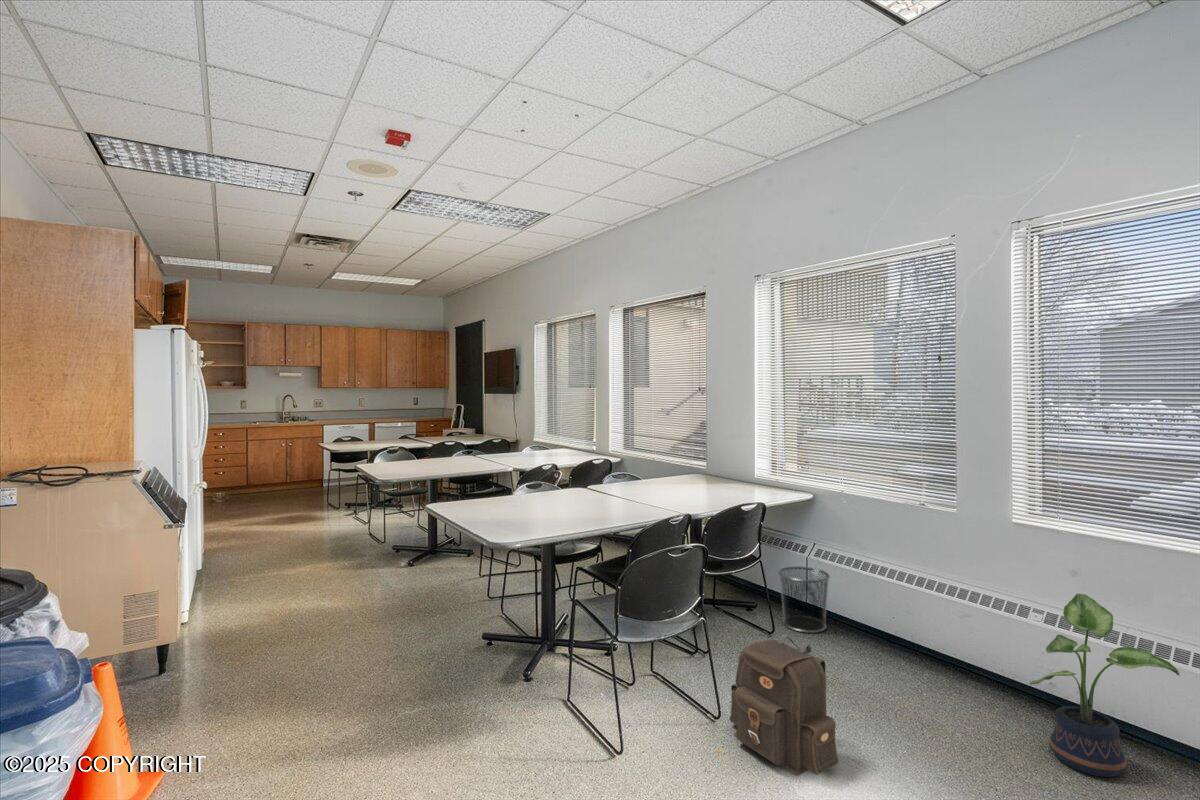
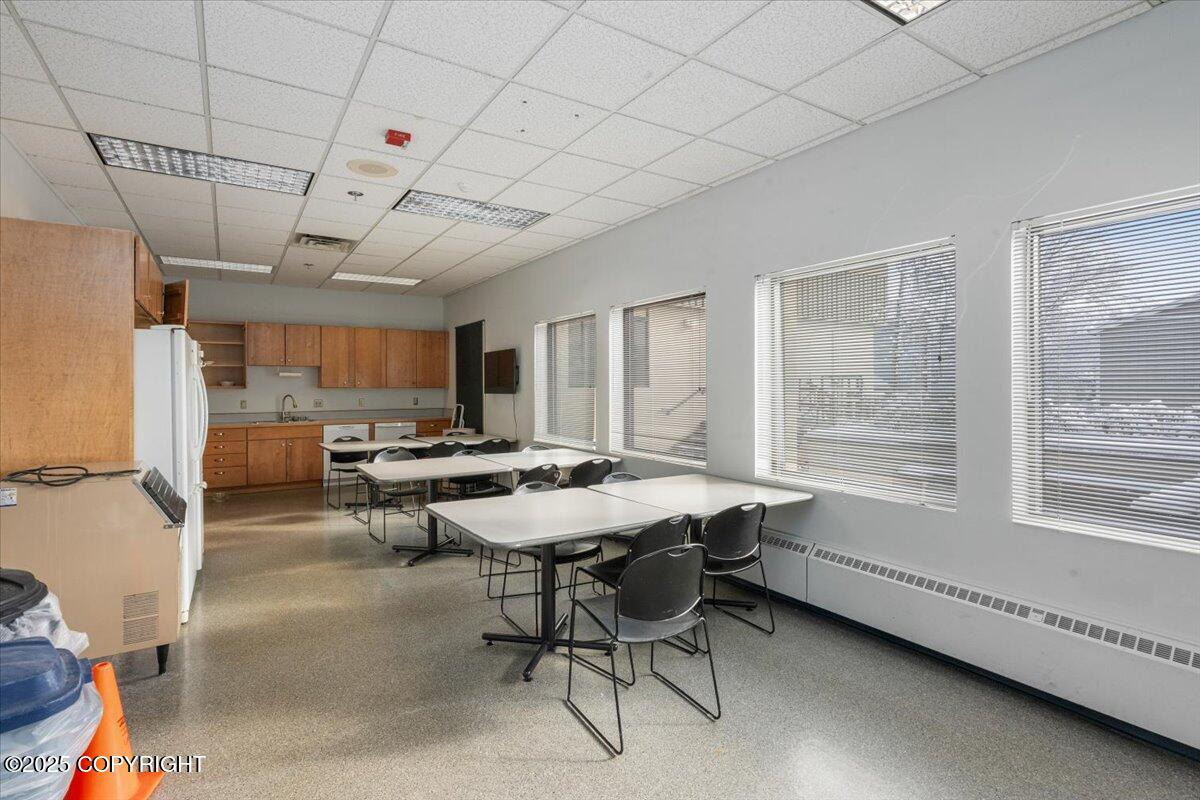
- waste bin [777,566,831,634]
- potted plant [1028,593,1181,778]
- backpack [728,634,840,777]
